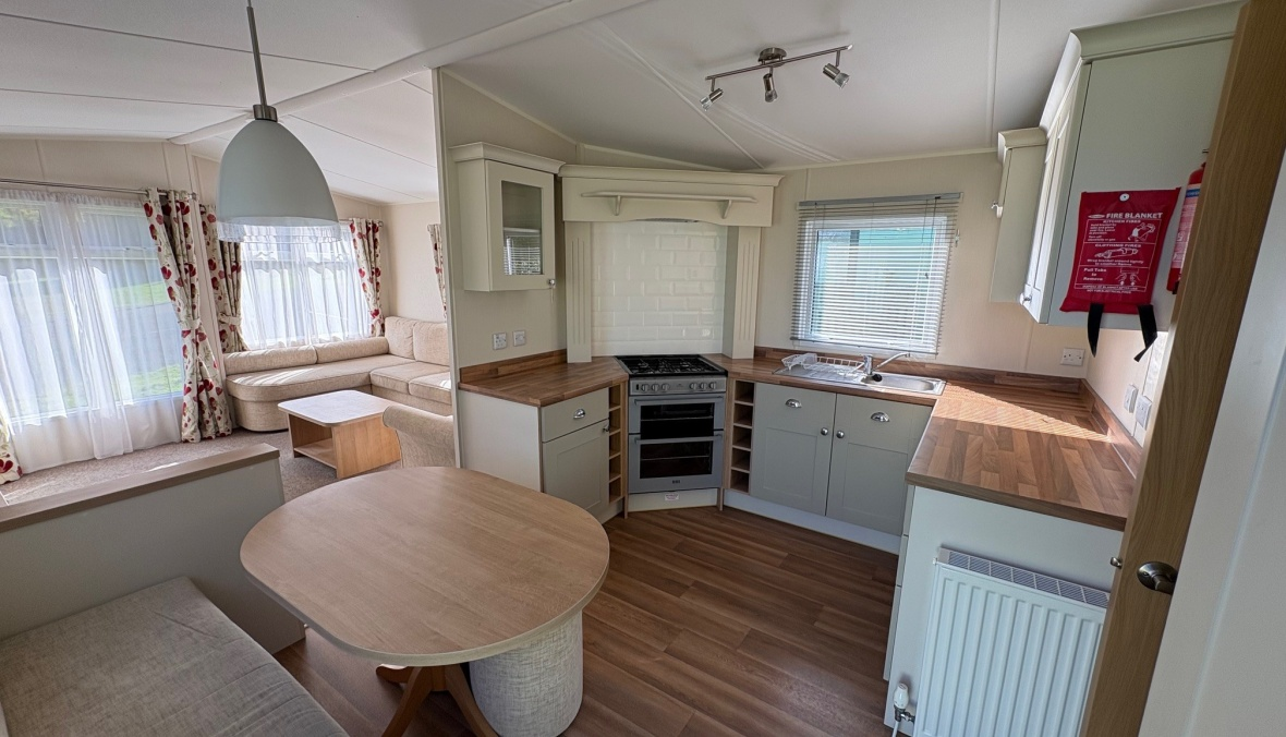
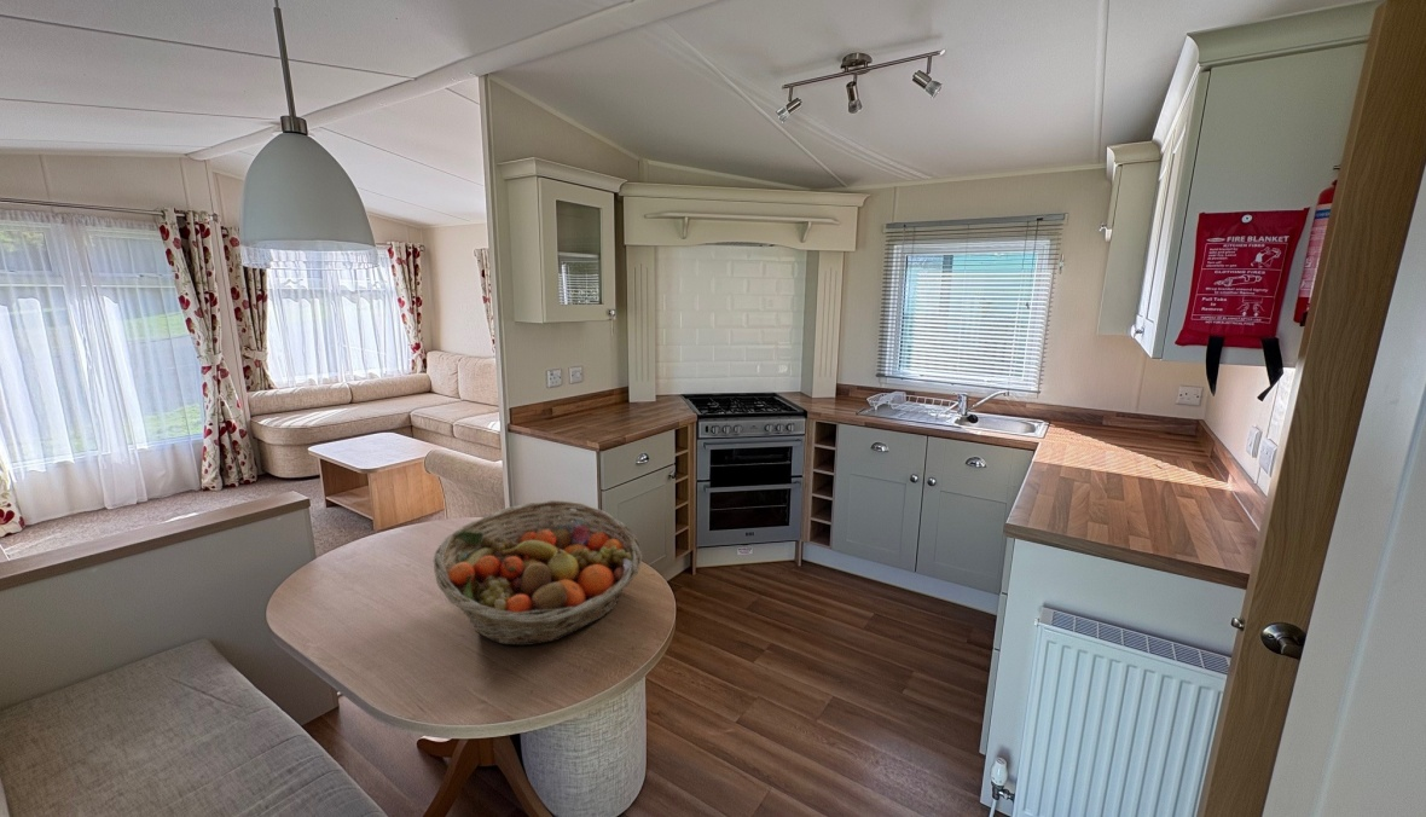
+ fruit basket [431,499,644,647]
